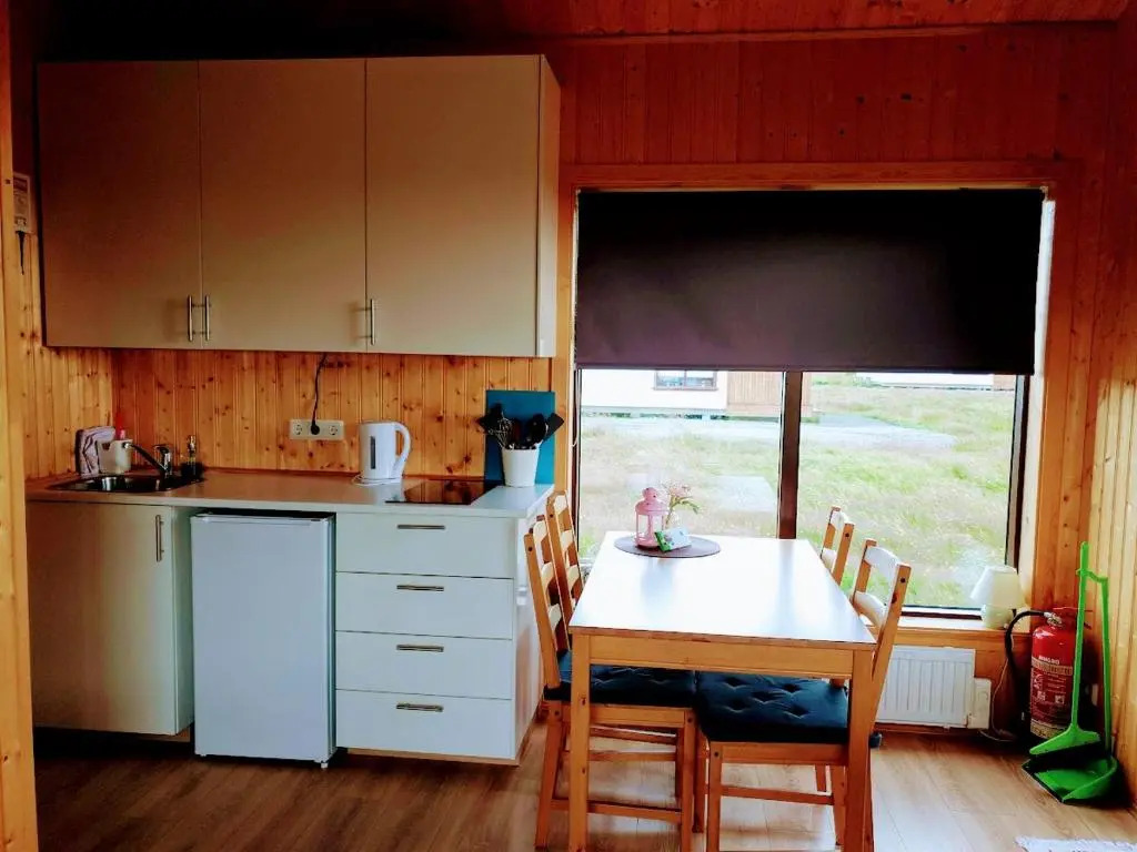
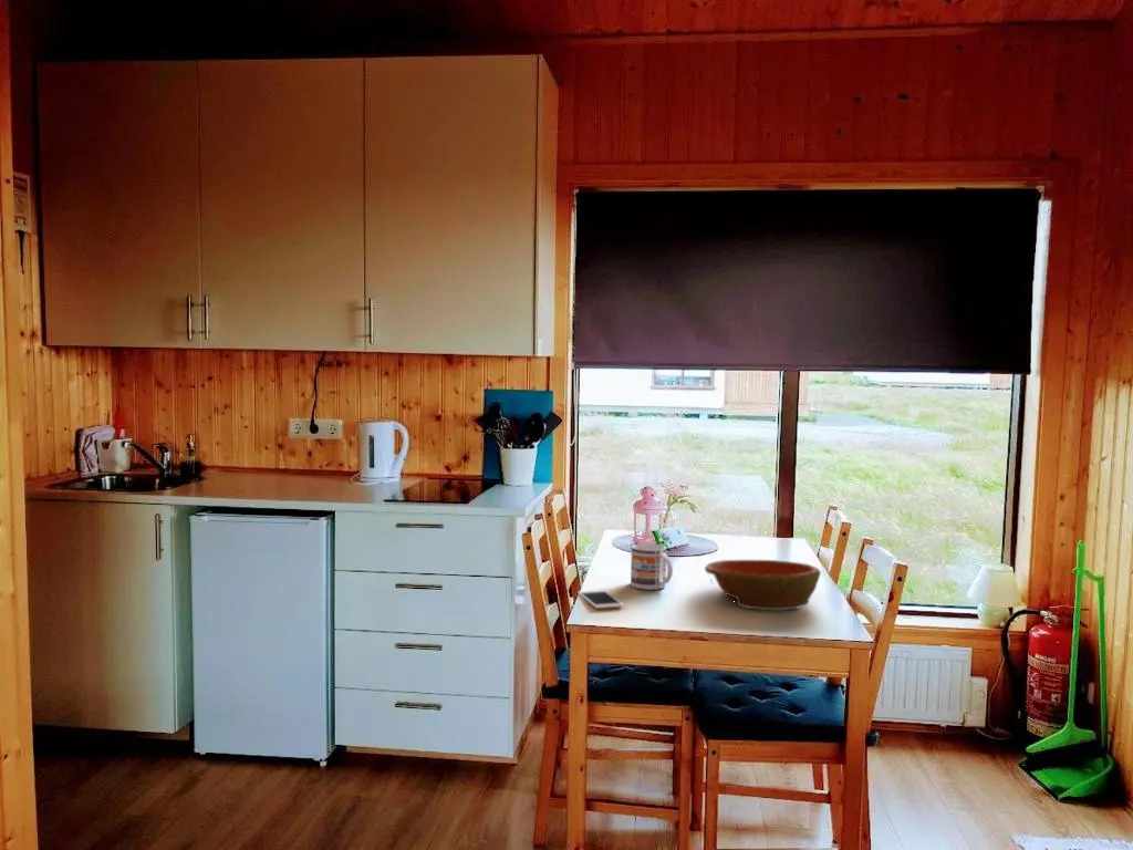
+ mug [630,542,674,591]
+ cell phone [576,589,625,610]
+ bowl [704,559,822,611]
